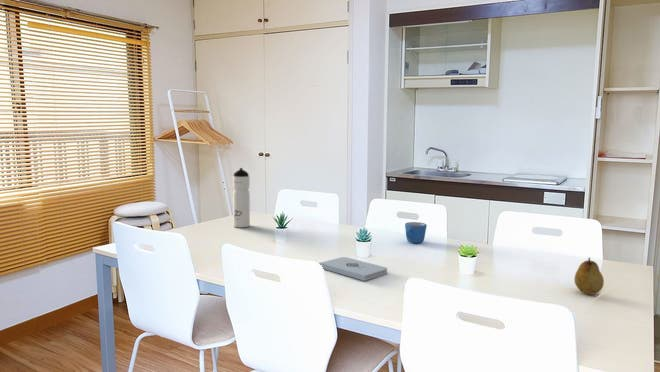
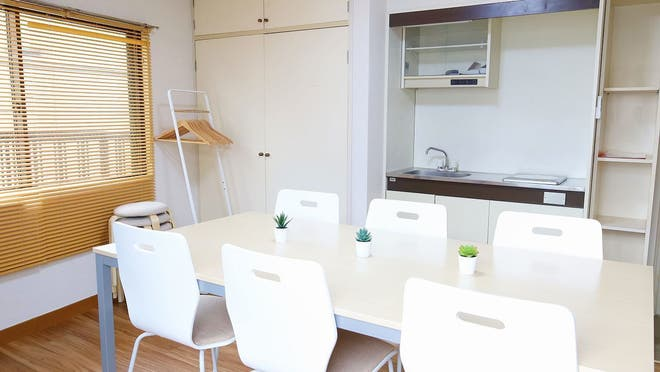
- water bottle [232,167,251,228]
- fruit [573,256,605,296]
- mug [404,221,428,244]
- notepad [318,256,389,282]
